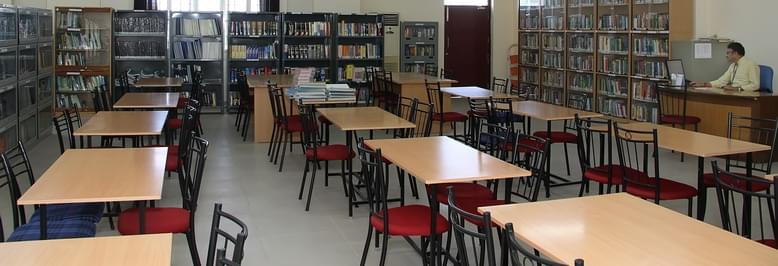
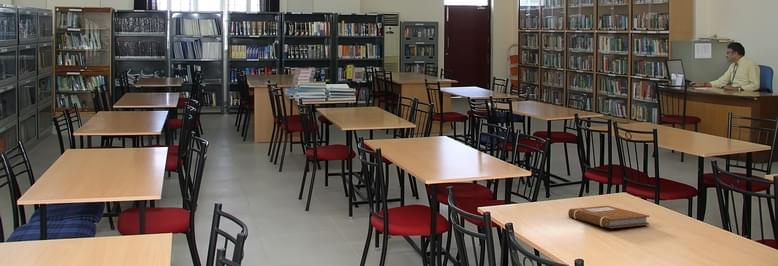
+ notebook [567,205,651,229]
